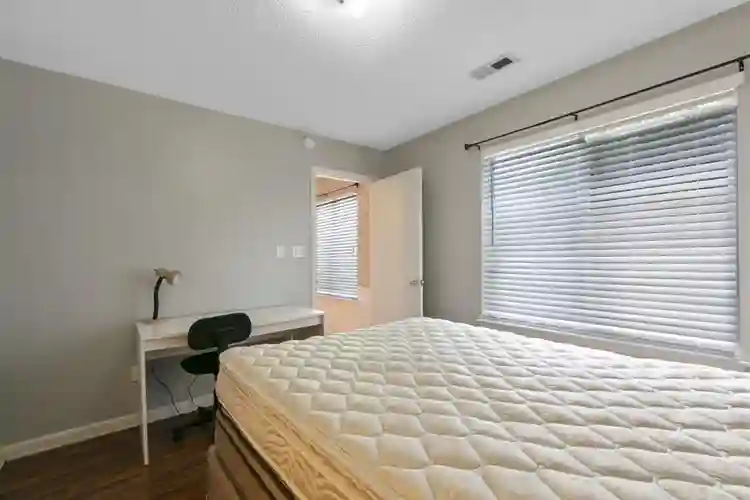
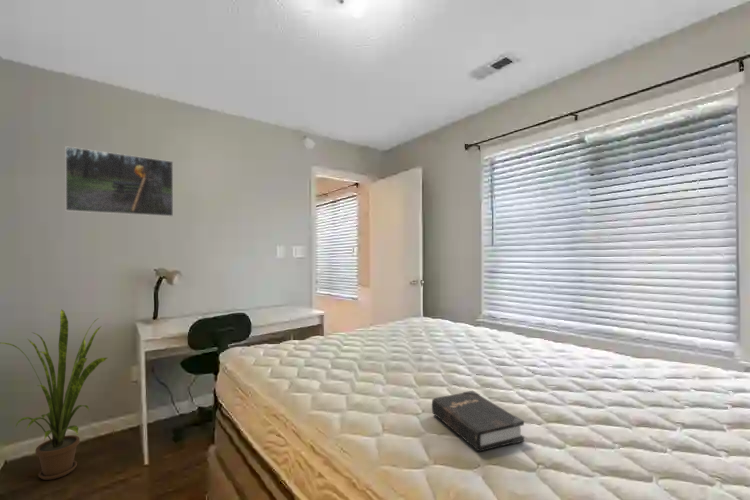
+ hardback book [431,390,525,452]
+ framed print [64,145,174,218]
+ house plant [0,309,108,481]
